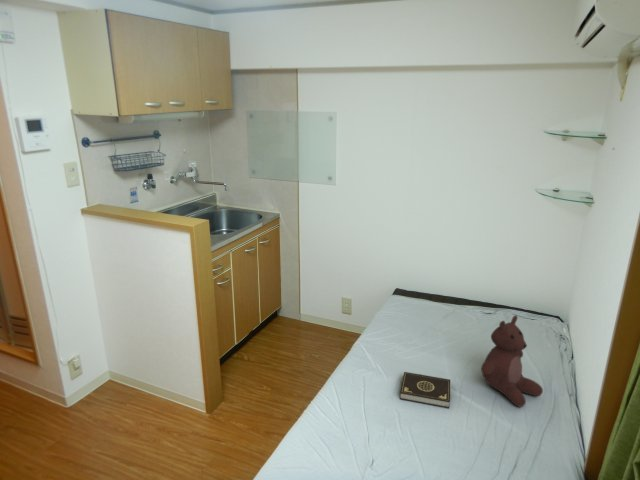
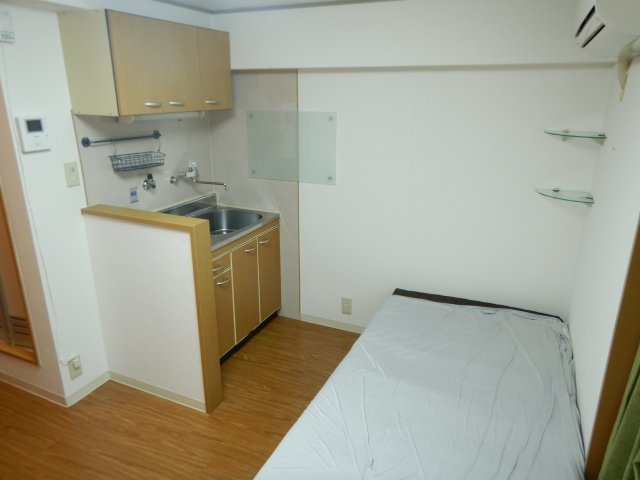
- teddy bear [480,314,544,408]
- book [399,371,453,409]
